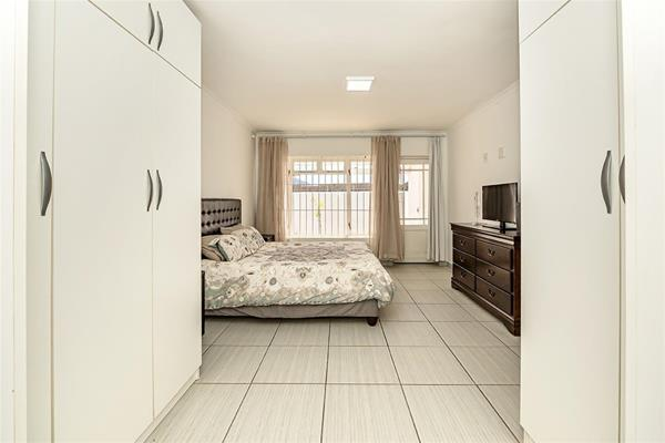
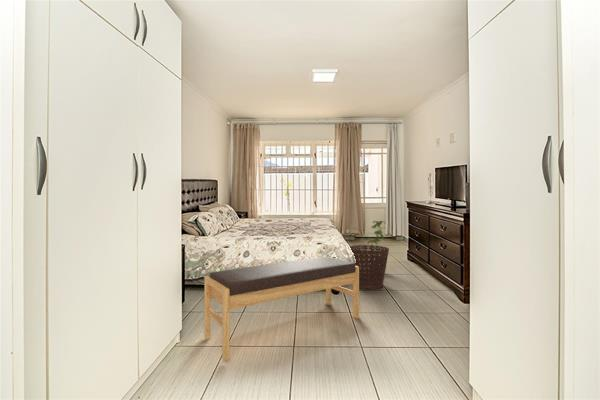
+ house plant [359,220,387,265]
+ bench [203,256,360,361]
+ basket [349,244,390,290]
